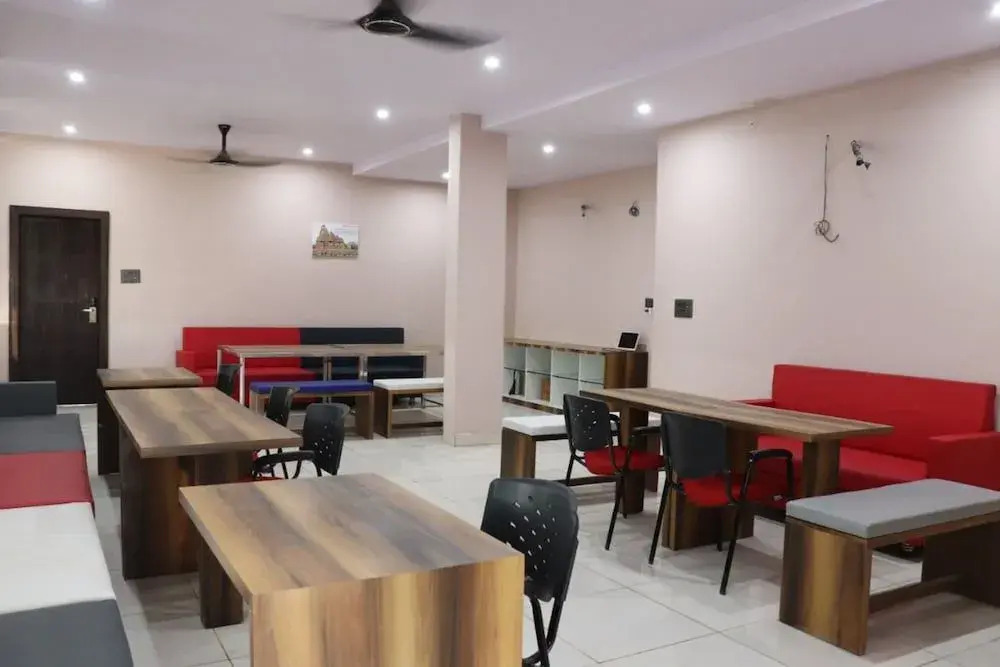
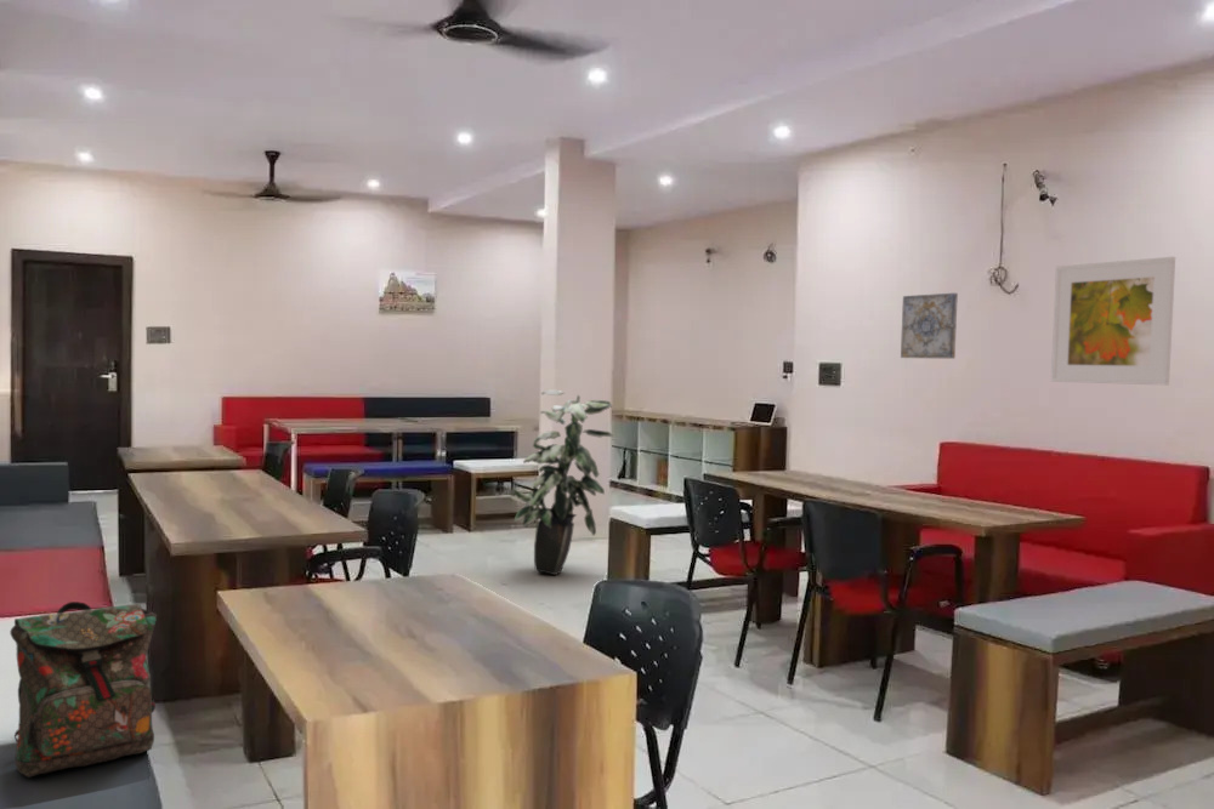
+ wall art [900,292,959,360]
+ indoor plant [511,388,614,576]
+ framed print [1050,256,1176,387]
+ backpack [8,600,158,779]
